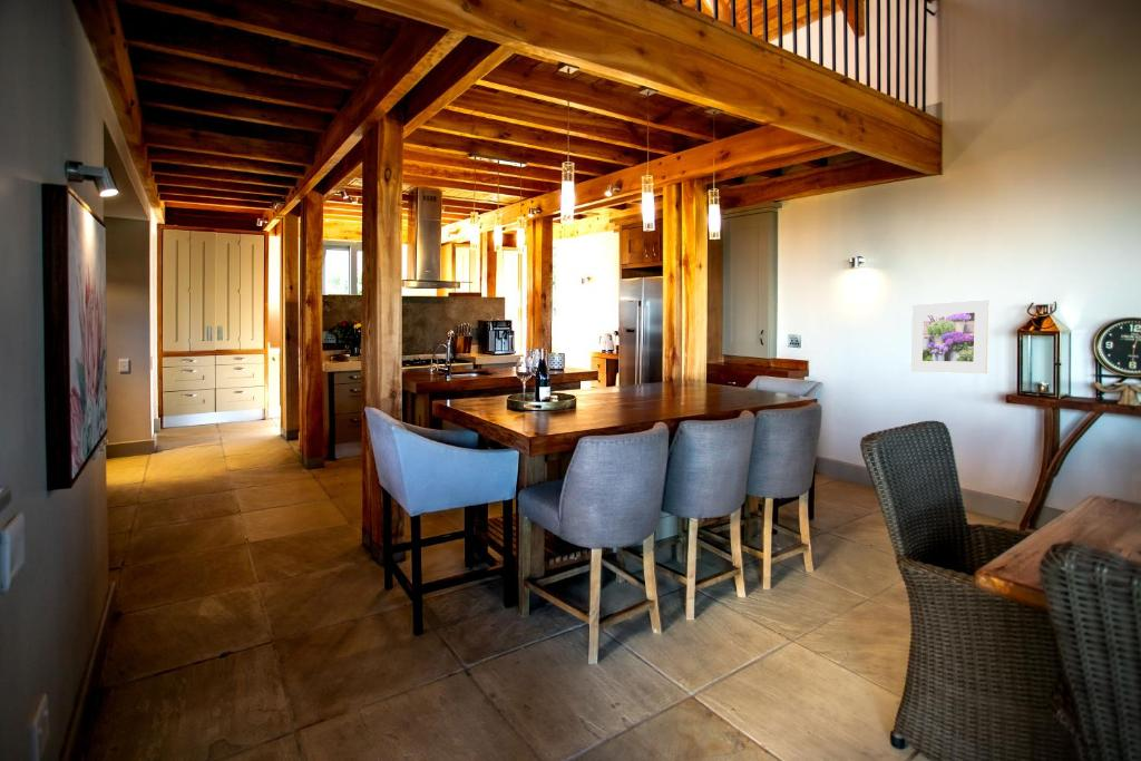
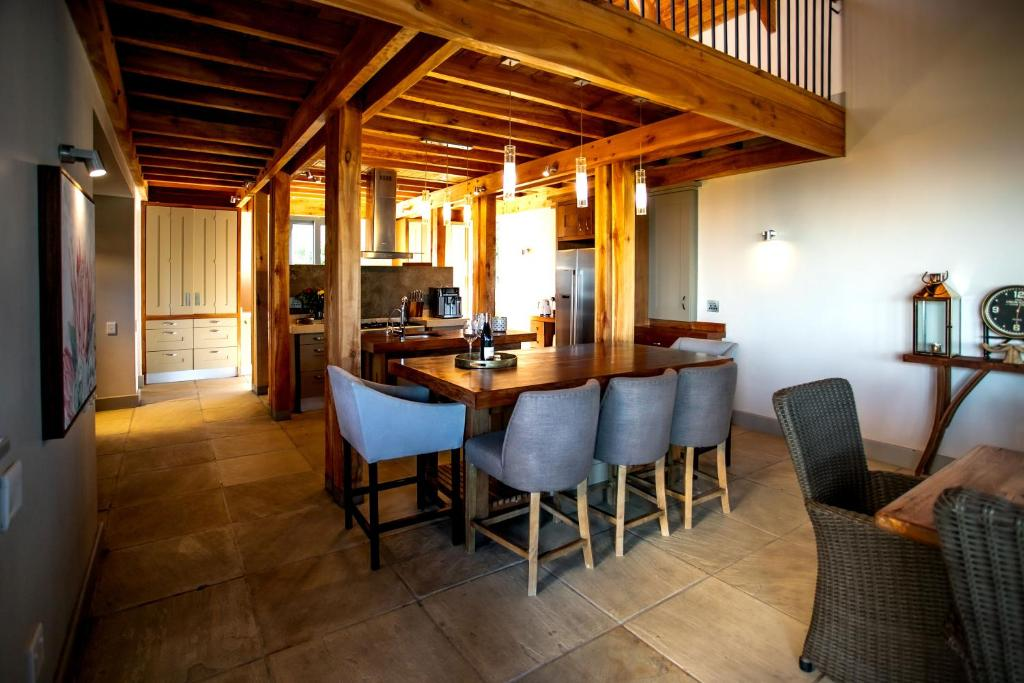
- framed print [909,299,991,374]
